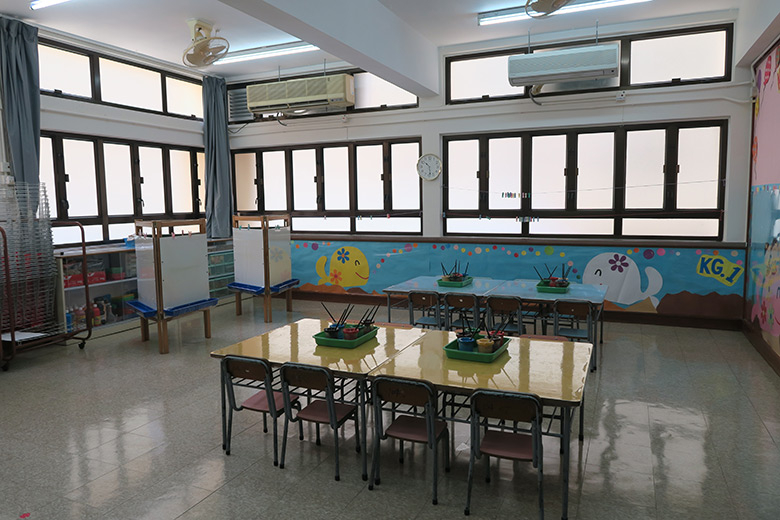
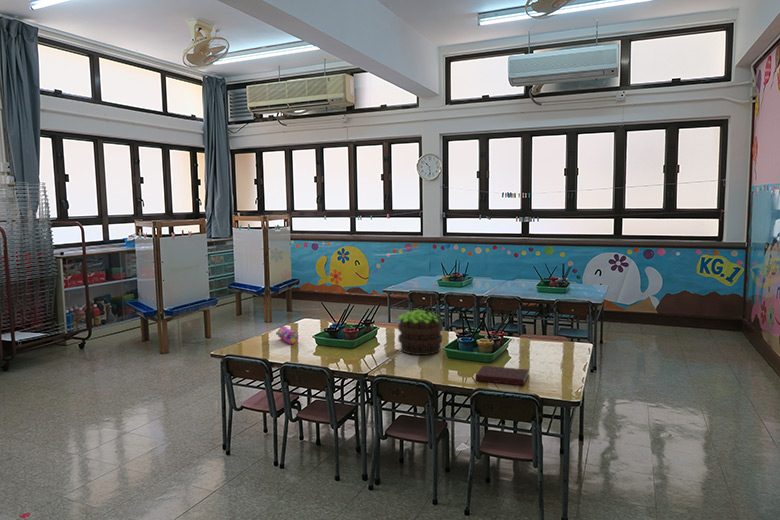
+ pencil case [275,324,299,345]
+ potted plant [397,308,444,356]
+ notebook [475,365,529,387]
